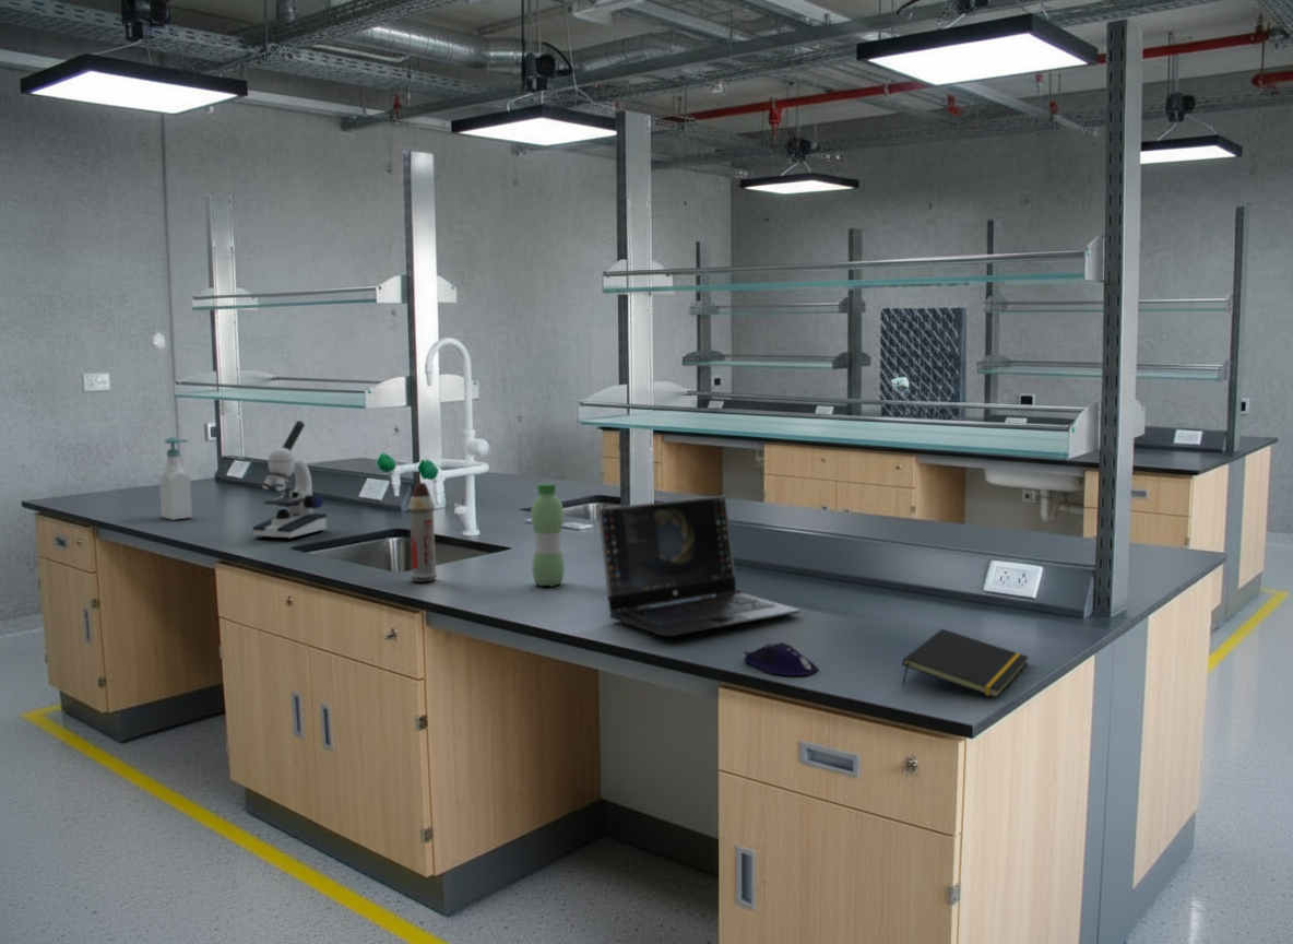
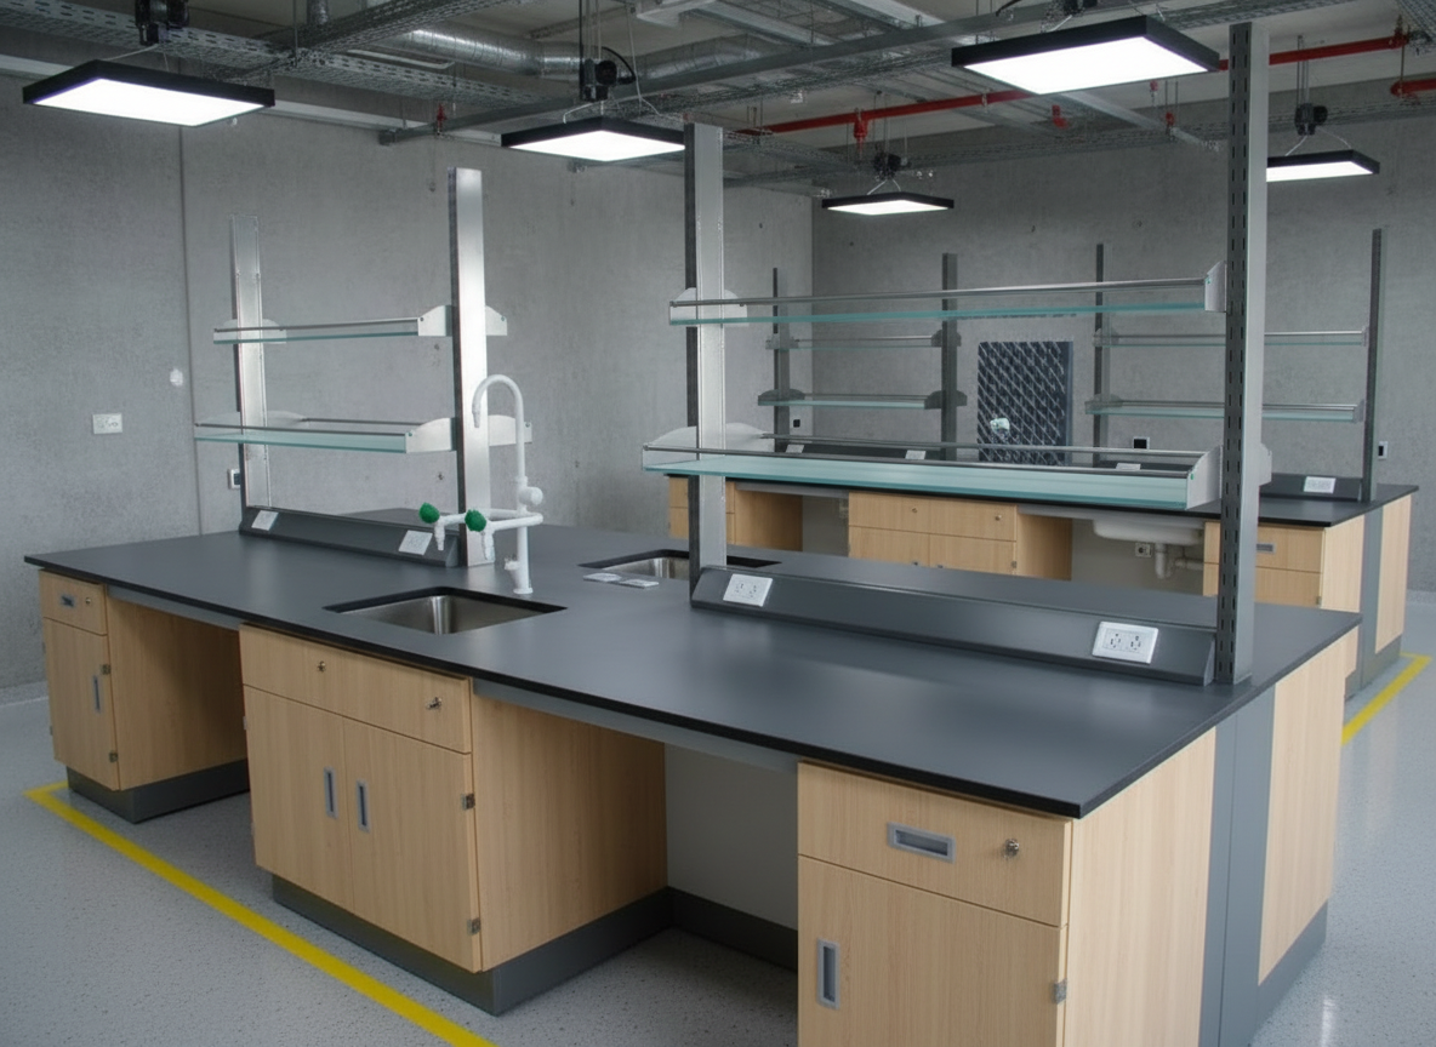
- computer mouse [743,641,820,676]
- water bottle [530,483,566,588]
- spray bottle [407,482,438,583]
- notepad [901,628,1030,699]
- laptop [597,495,802,638]
- microscope [252,420,328,541]
- soap bottle [158,436,193,521]
